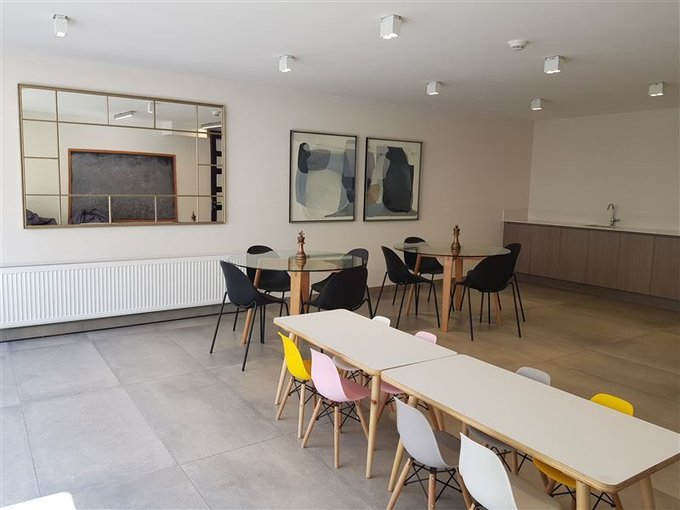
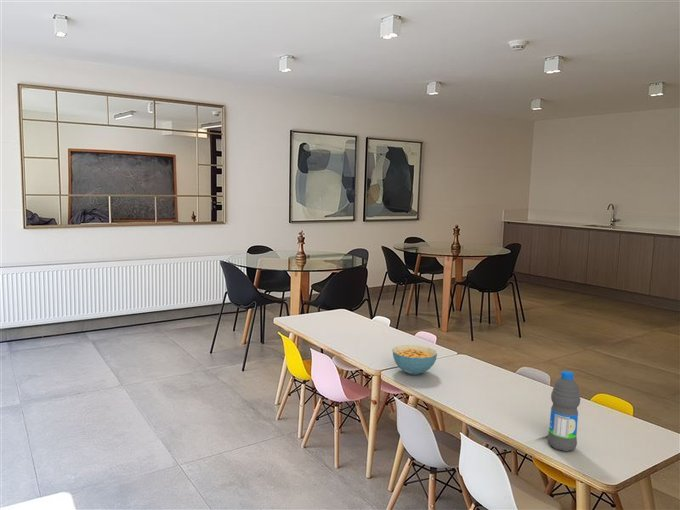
+ cereal bowl [391,344,438,376]
+ water bottle [546,370,581,452]
